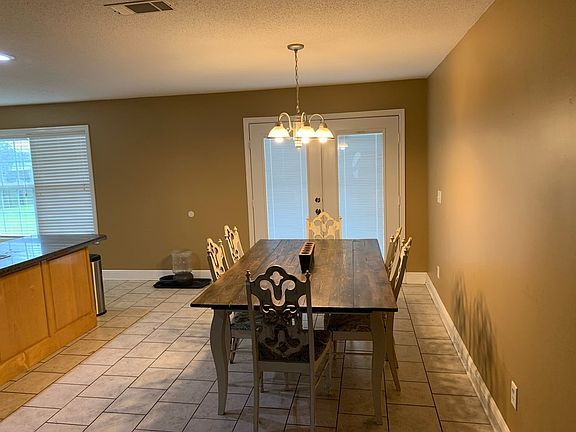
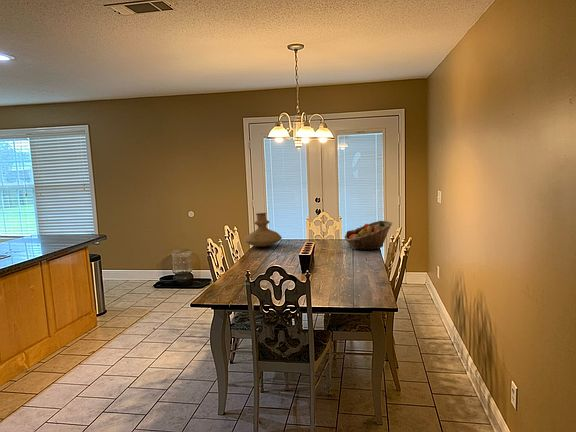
+ vase [243,212,283,248]
+ fruit basket [344,220,393,251]
